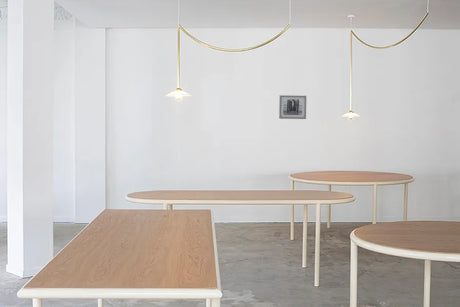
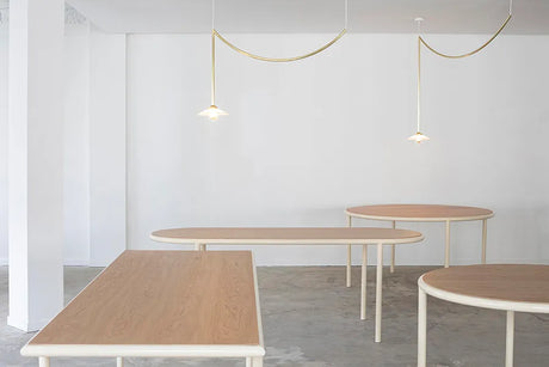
- wall art [278,94,307,120]
